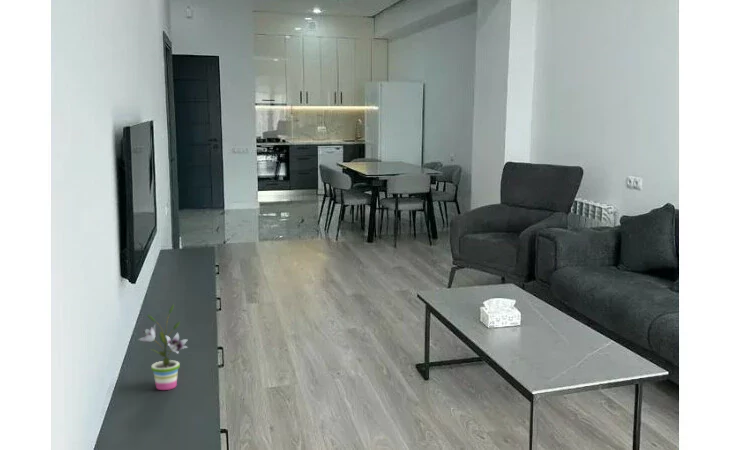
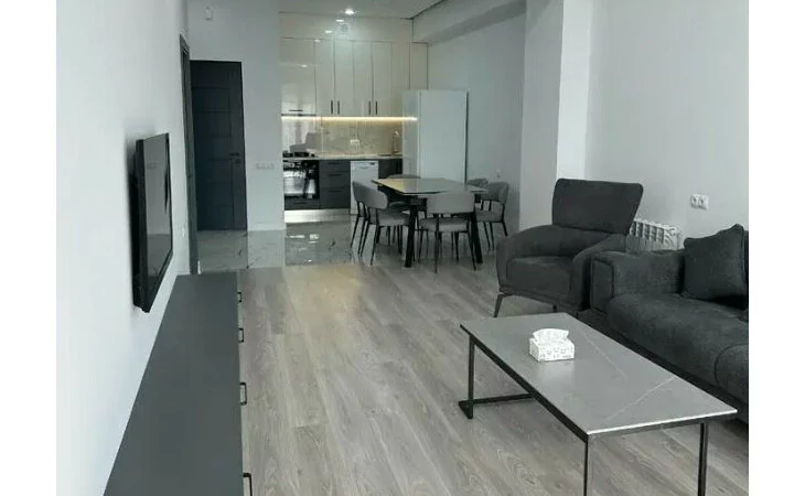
- potted plant [137,304,189,391]
